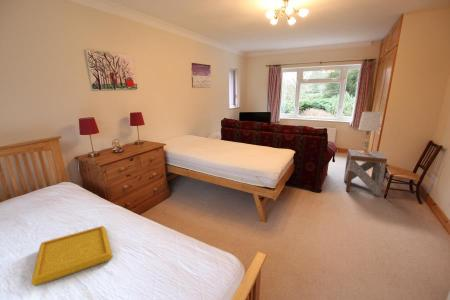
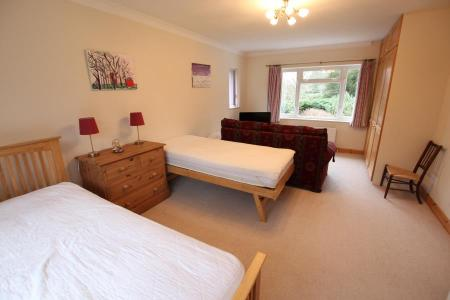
- serving tray [30,225,113,287]
- table lamp [357,111,381,155]
- side table [343,148,388,197]
